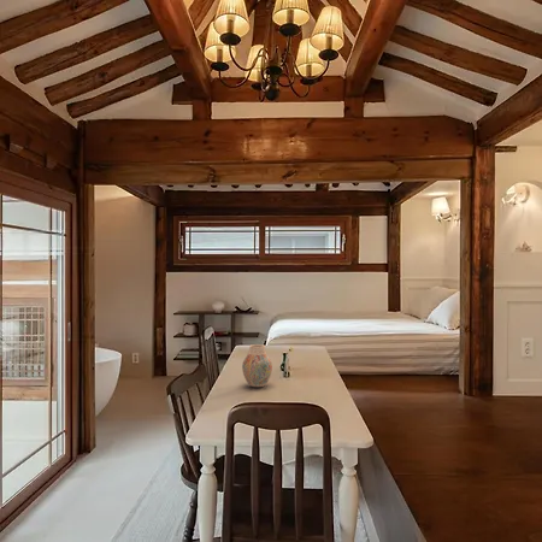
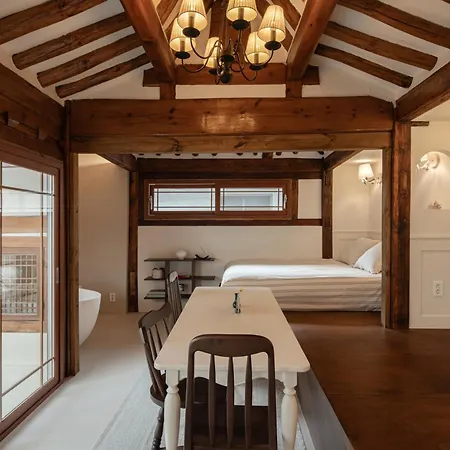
- vase [241,343,273,388]
